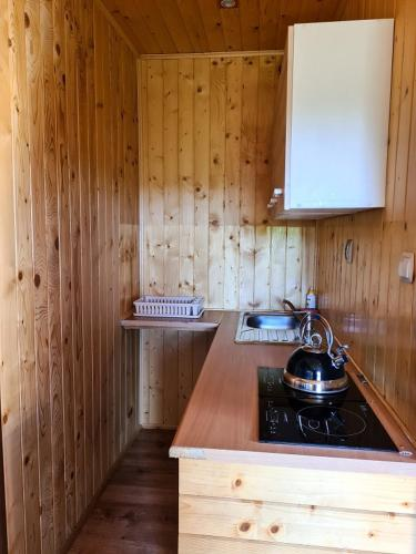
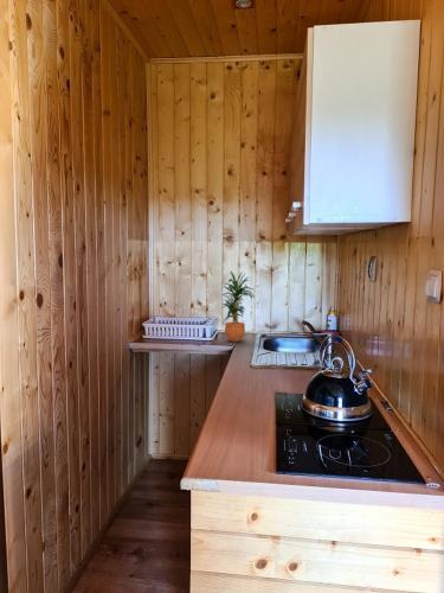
+ potted plant [221,270,256,343]
